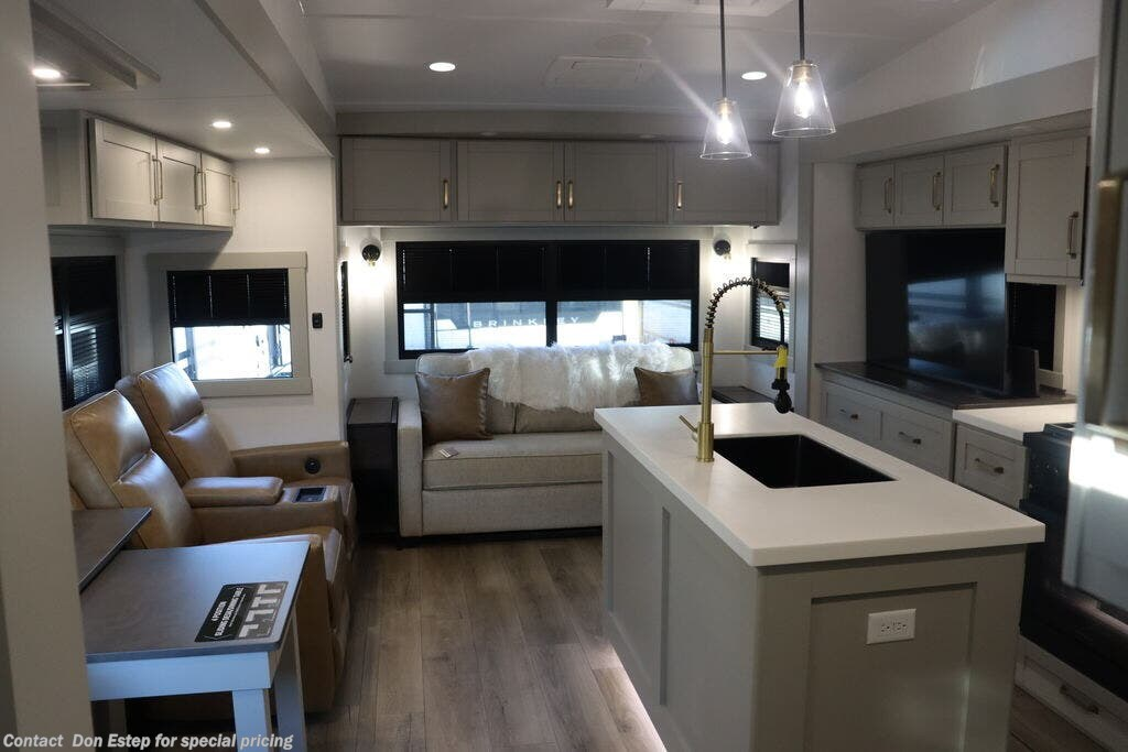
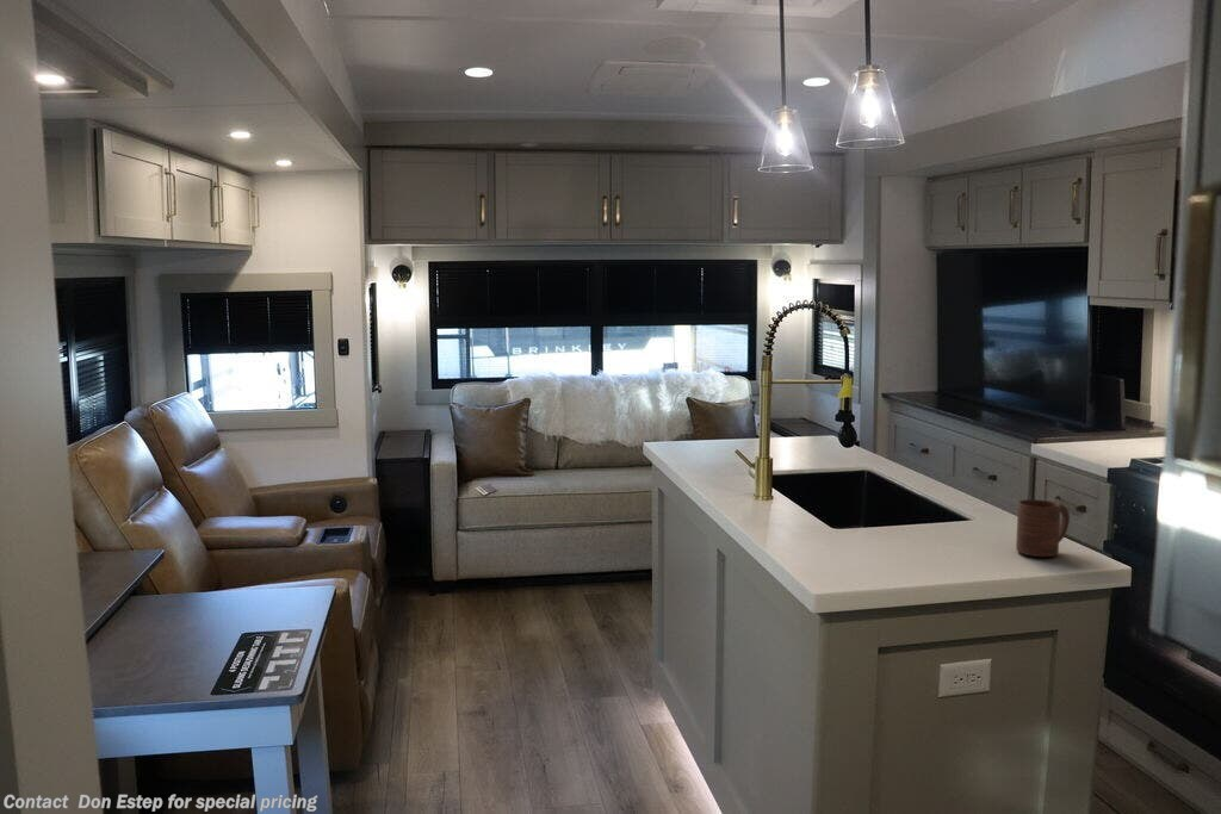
+ cup [1015,498,1071,558]
